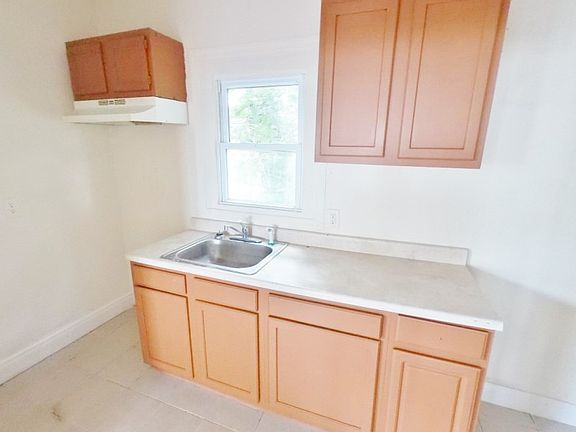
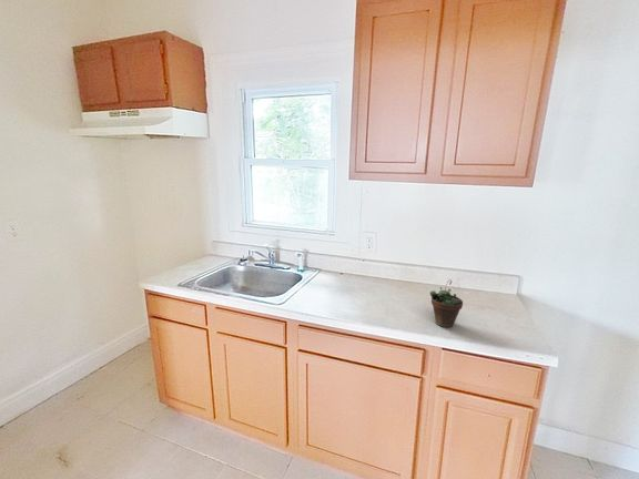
+ succulent plant [429,278,464,328]
